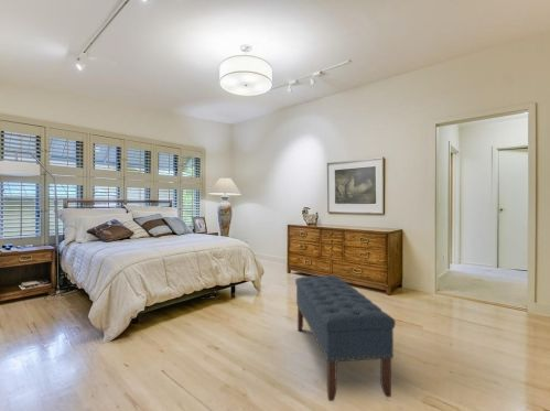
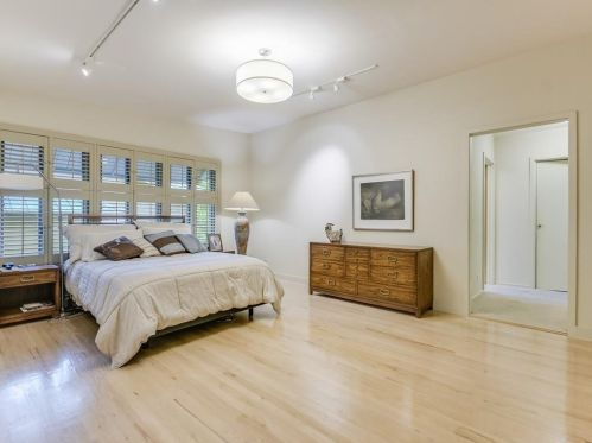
- bench [294,274,397,402]
